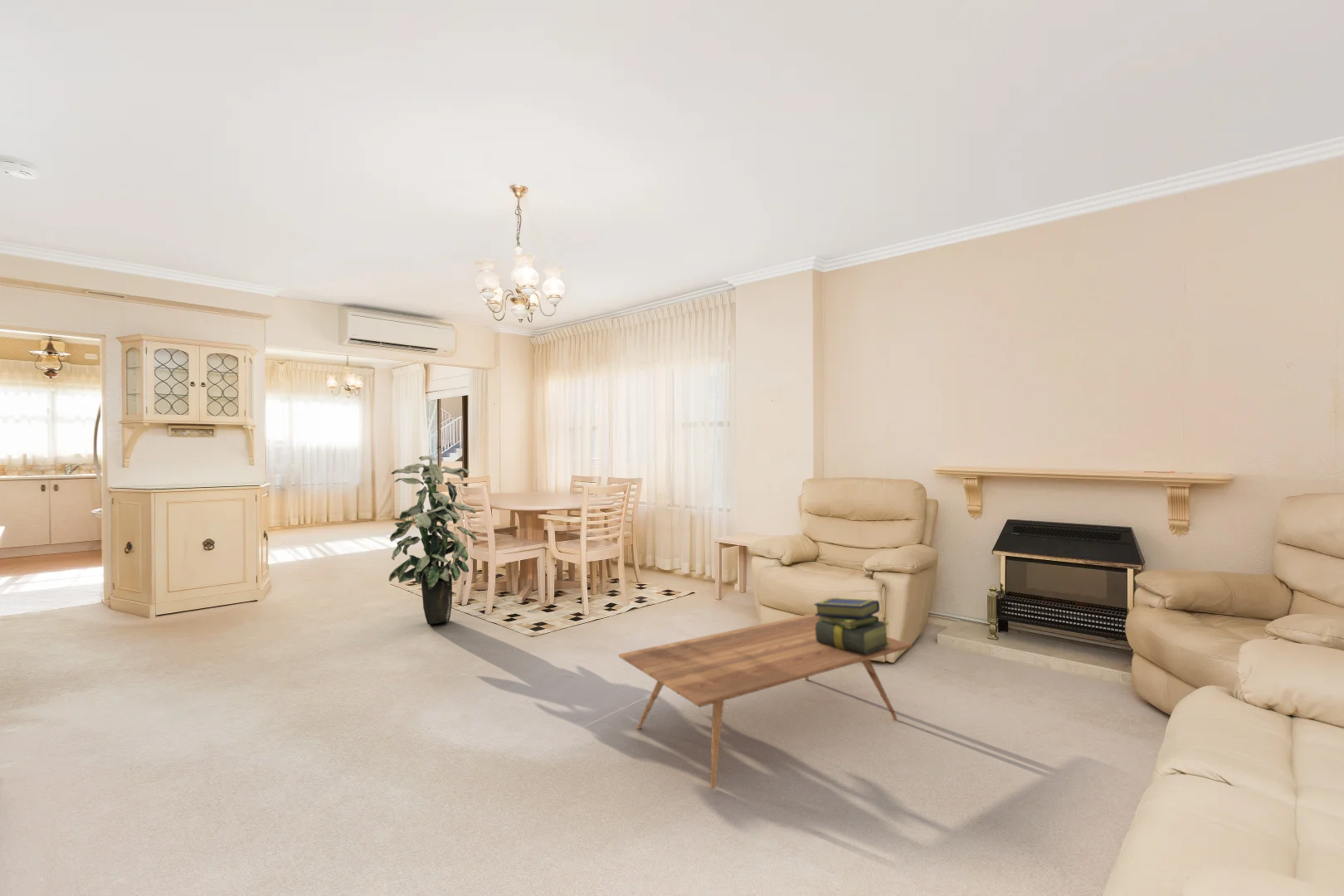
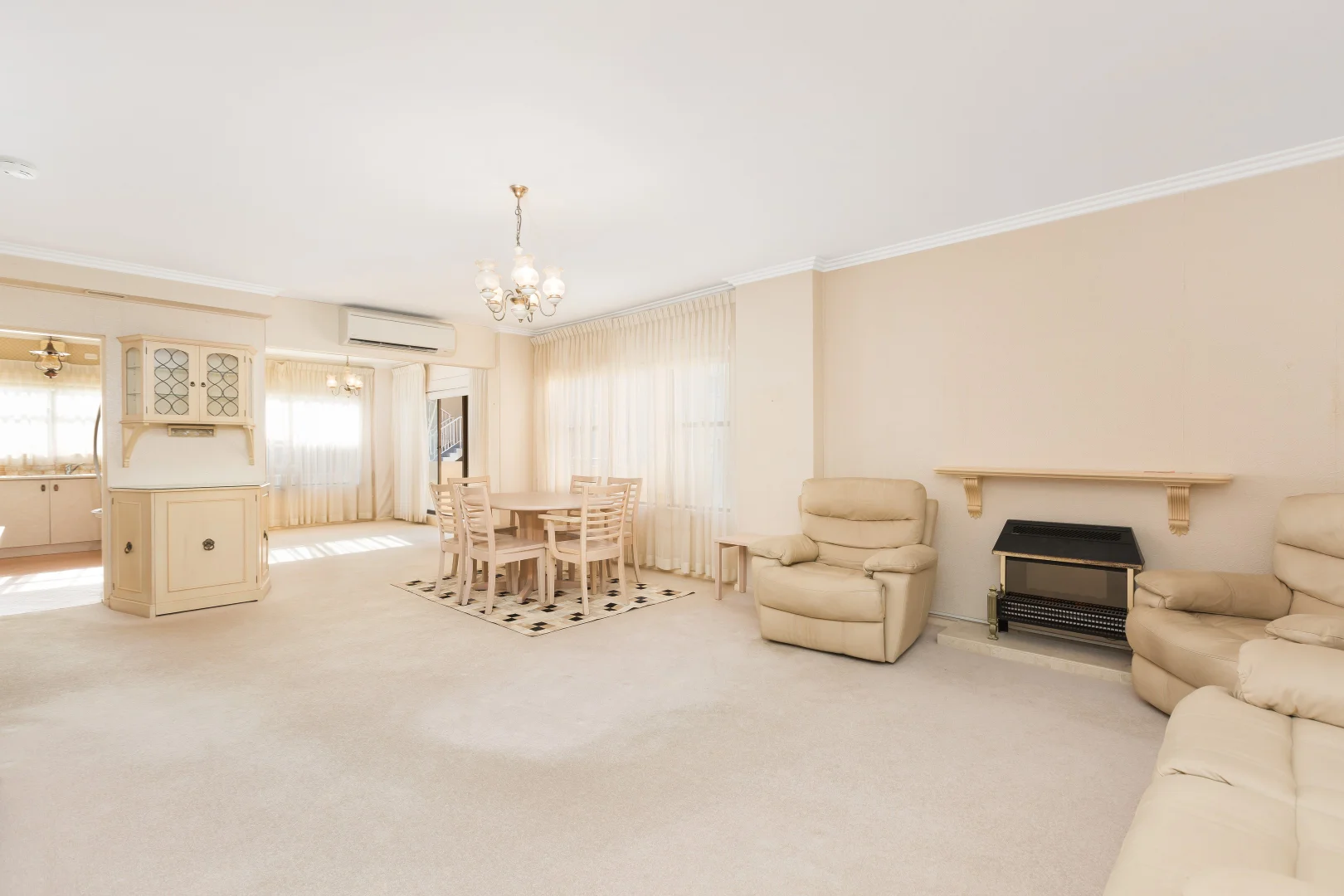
- stack of books [813,597,890,654]
- coffee table [617,613,913,789]
- indoor plant [388,455,478,625]
